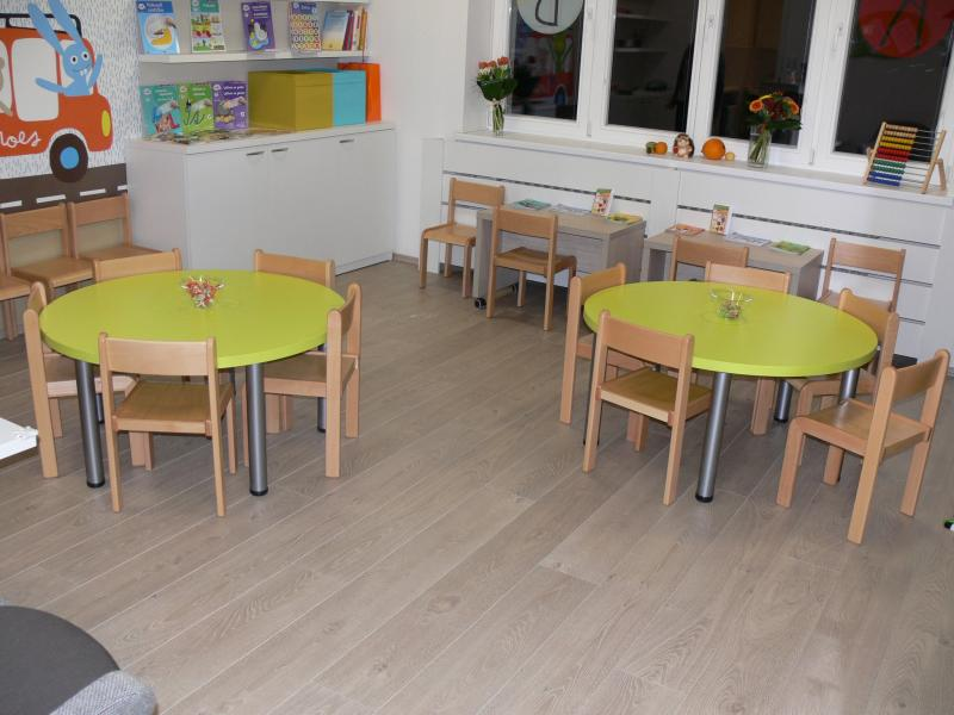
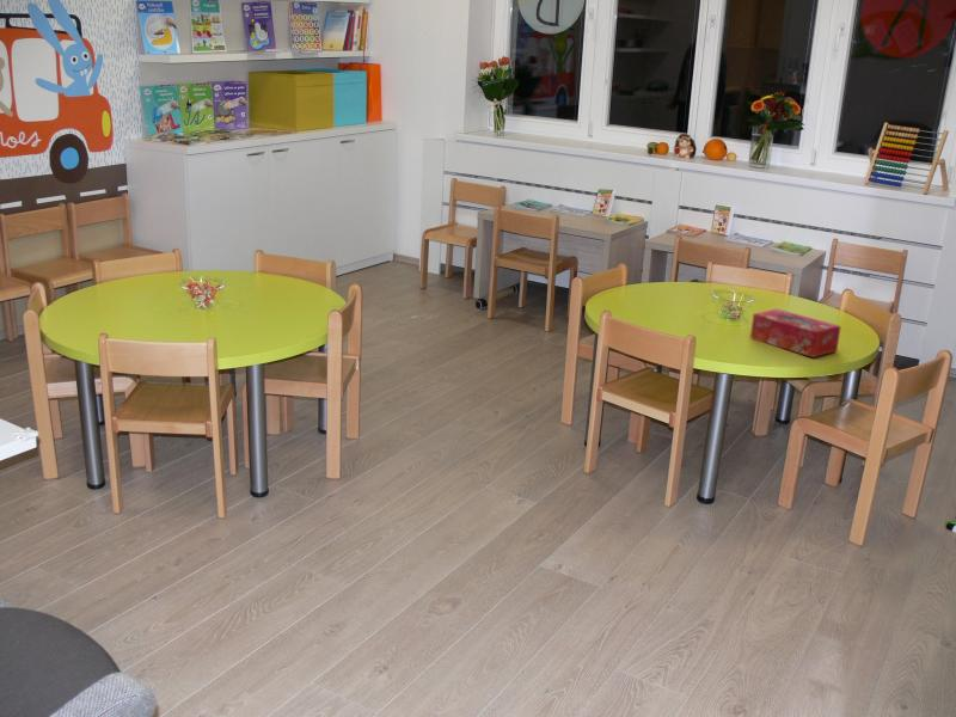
+ tissue box [749,308,842,358]
